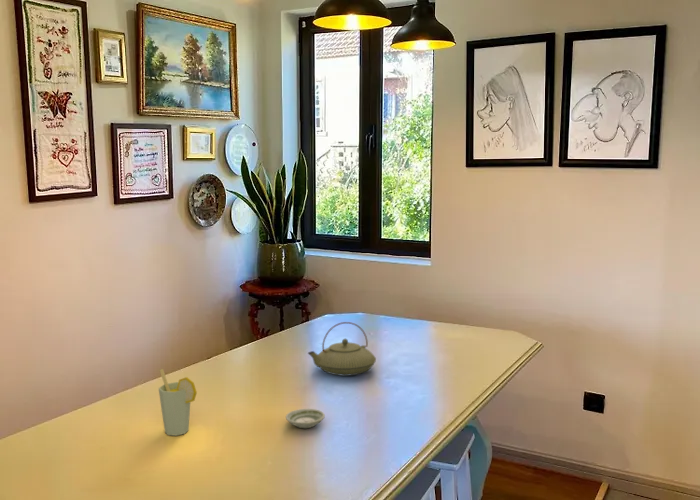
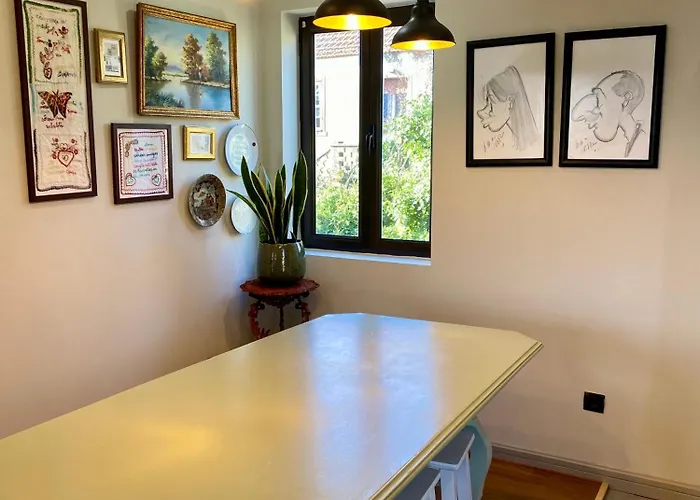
- cup [157,368,198,437]
- teapot [307,321,377,377]
- saucer [285,408,326,429]
